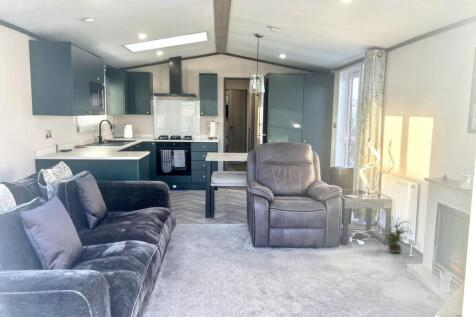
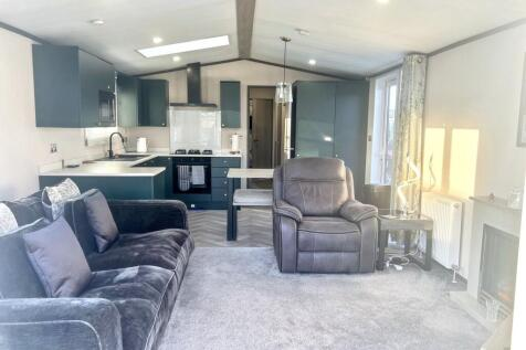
- potted plant [380,216,415,254]
